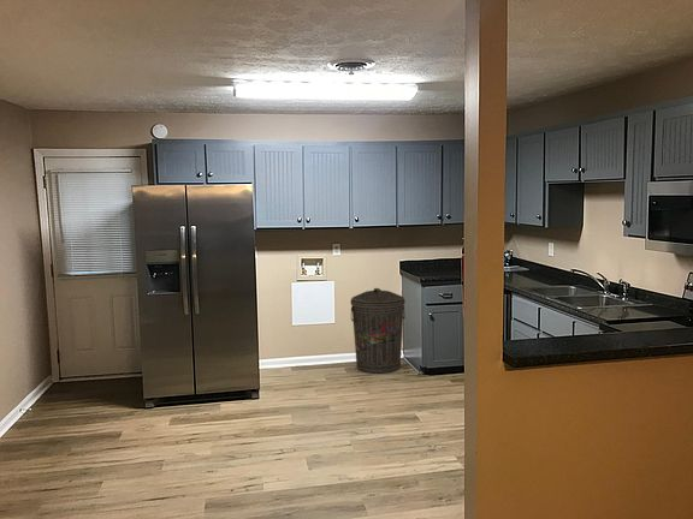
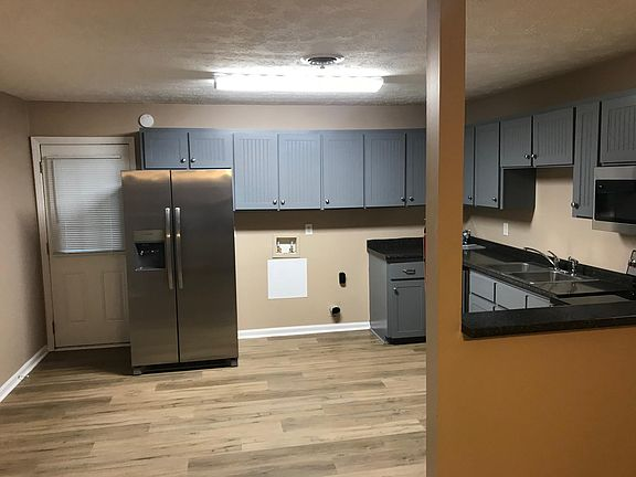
- trash can [349,287,407,374]
